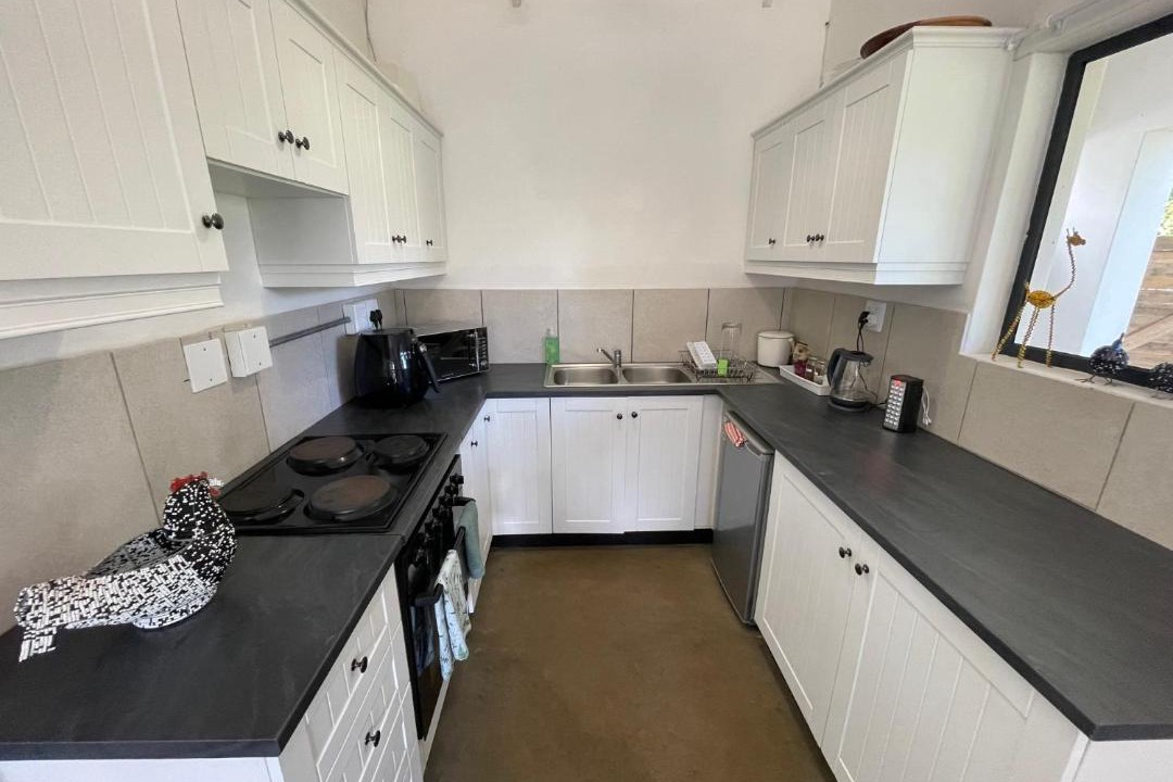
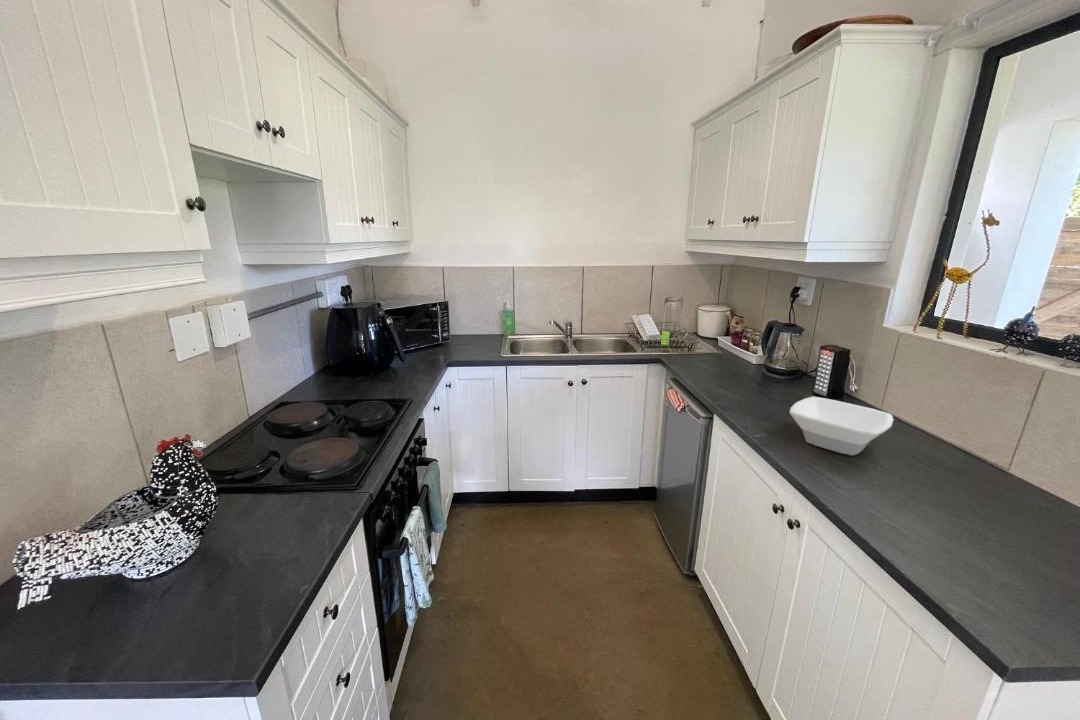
+ bowl [789,396,895,457]
